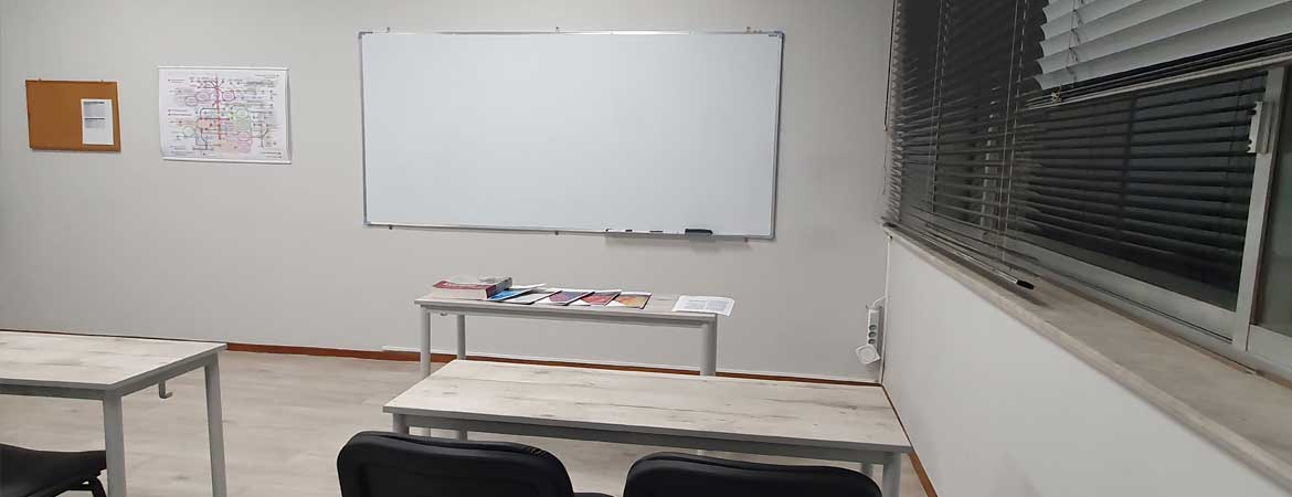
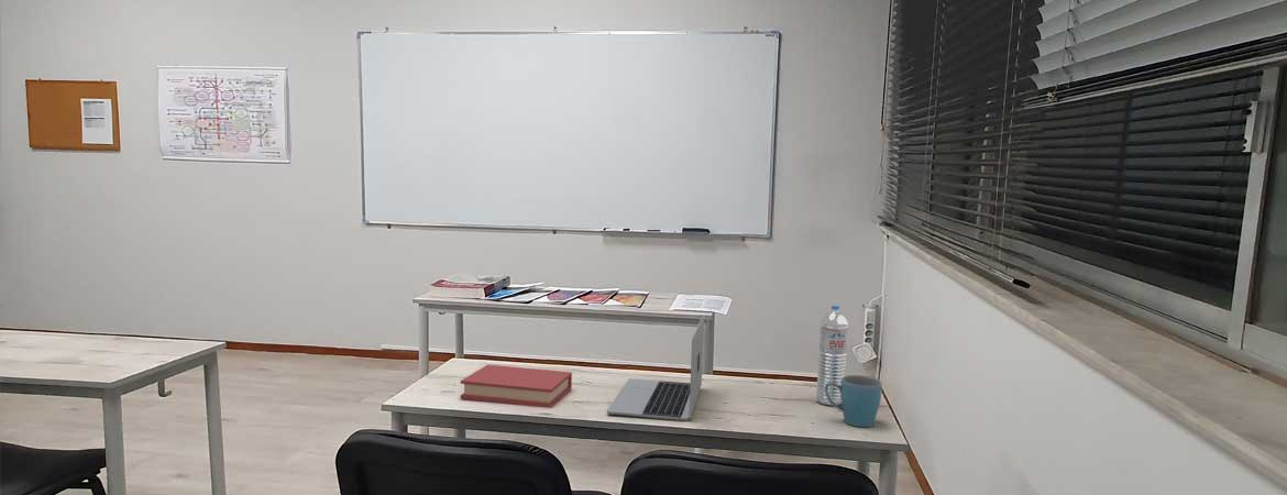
+ laptop [606,315,705,421]
+ book [460,363,573,409]
+ water bottle [815,304,849,407]
+ mug [824,374,883,428]
